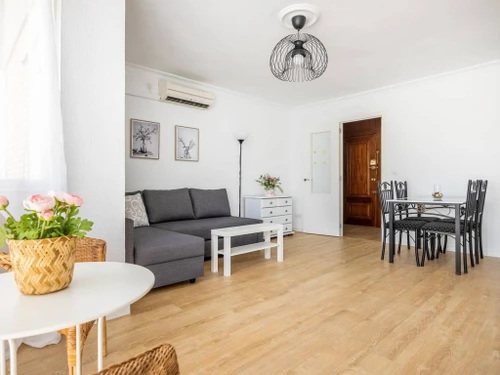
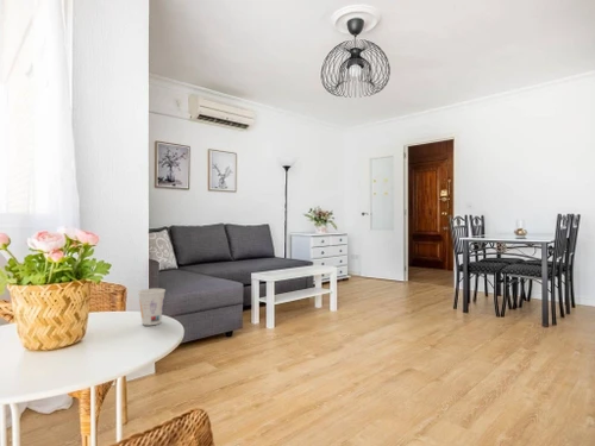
+ cup [137,288,167,326]
